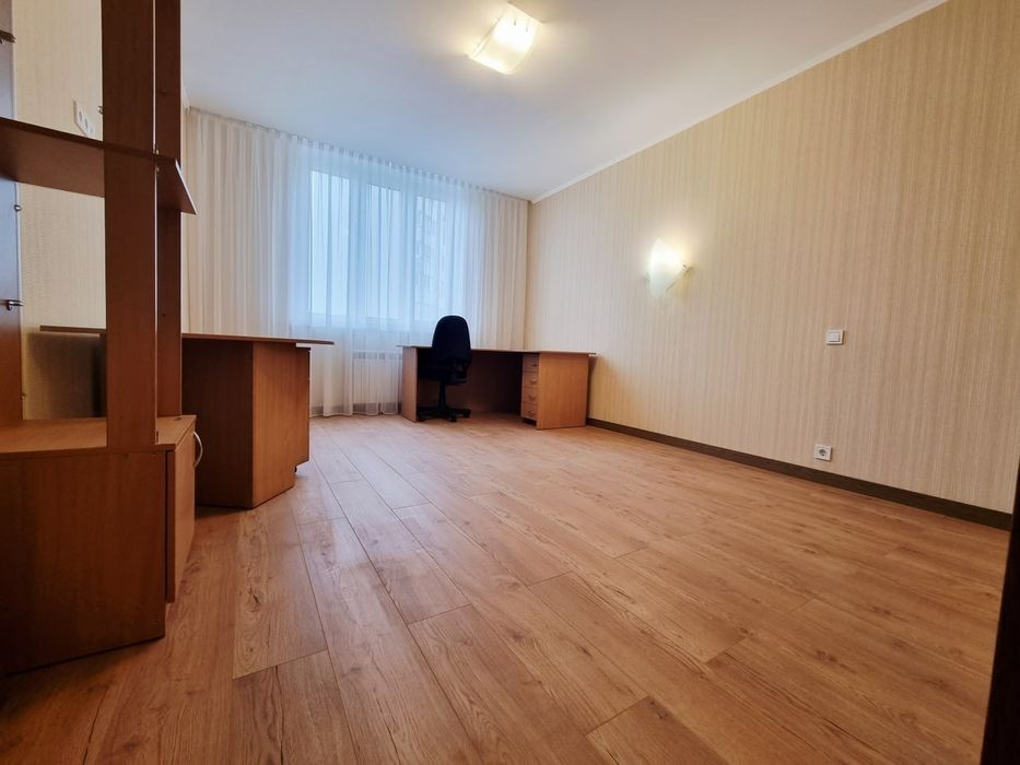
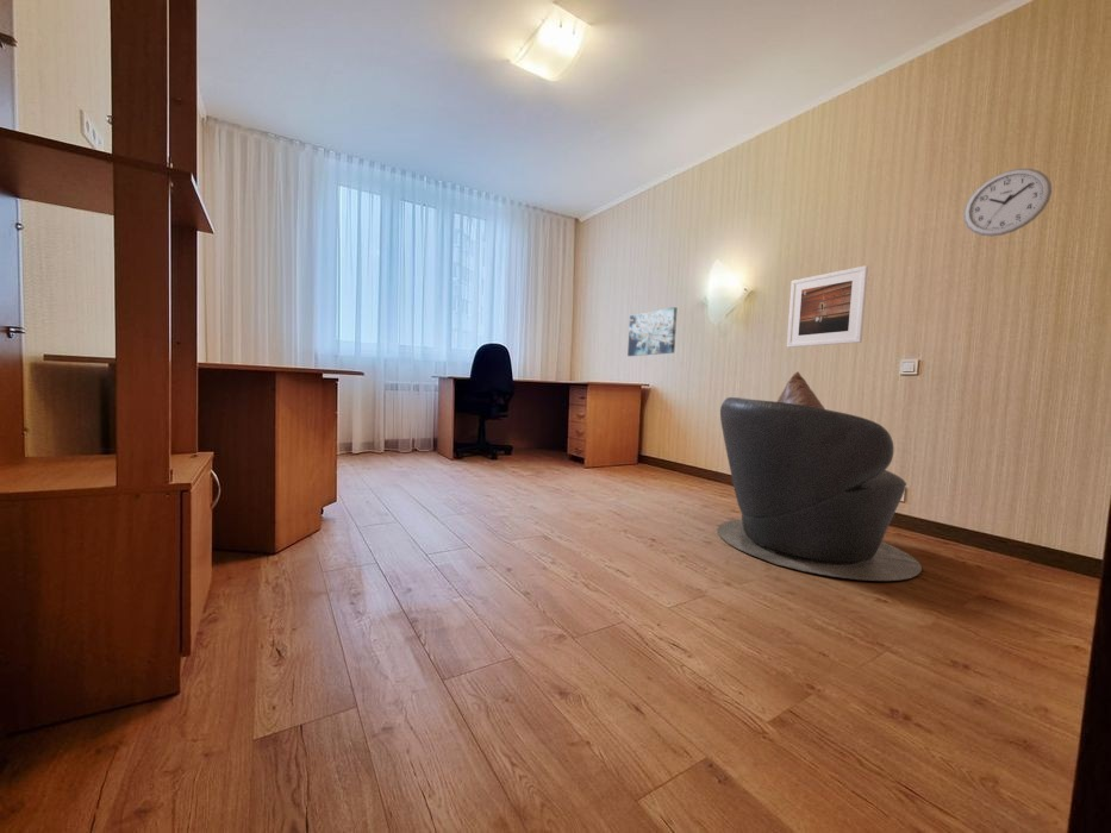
+ wall clock [962,168,1053,237]
+ wall art [626,306,678,357]
+ leather [717,370,923,582]
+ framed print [786,264,869,349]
